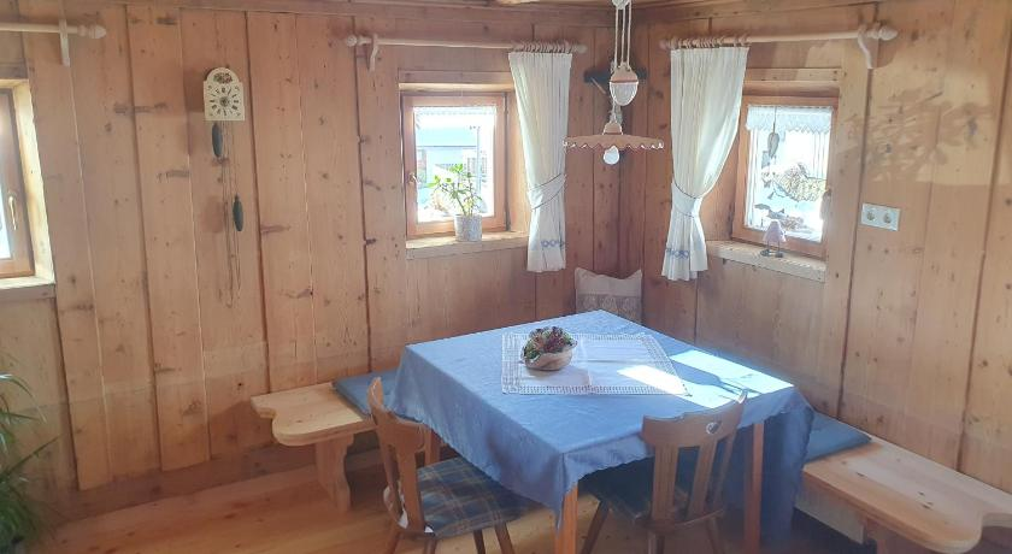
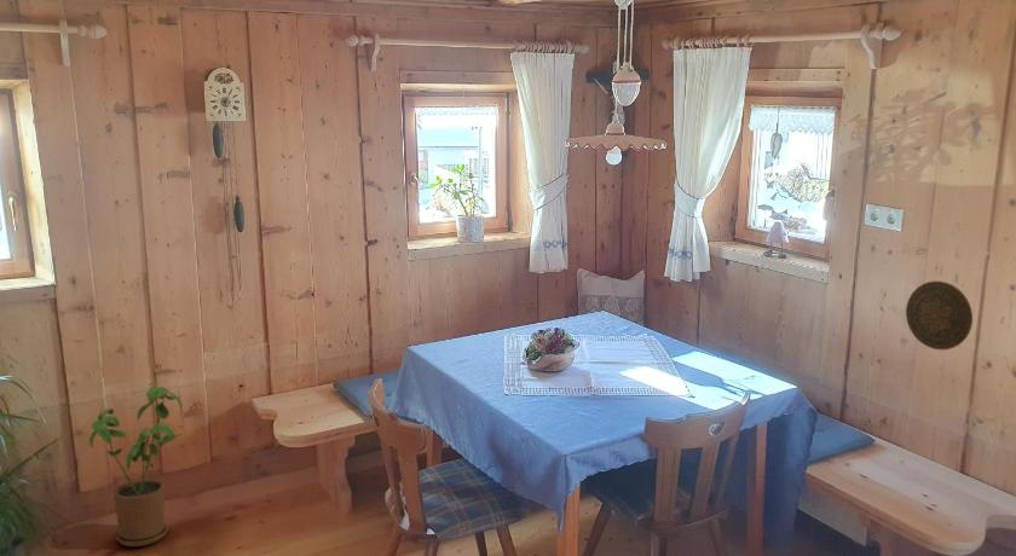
+ house plant [88,384,184,548]
+ decorative plate [905,280,974,351]
